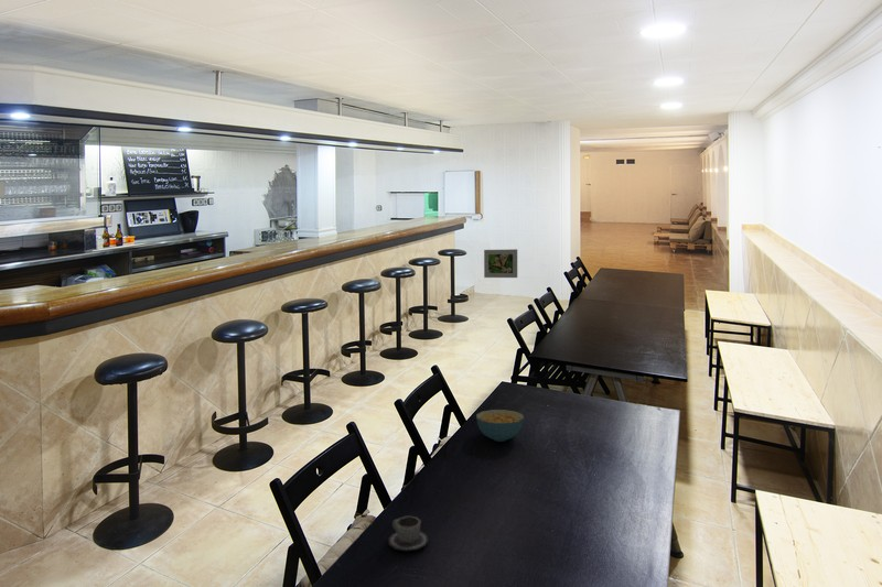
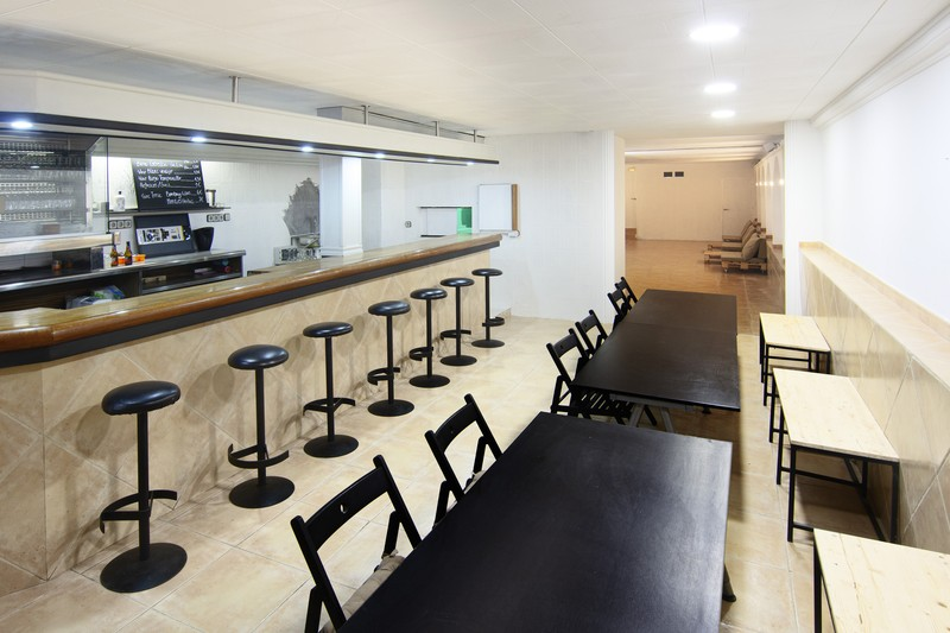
- cup [387,515,430,552]
- cereal bowl [475,409,525,443]
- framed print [483,248,518,279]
